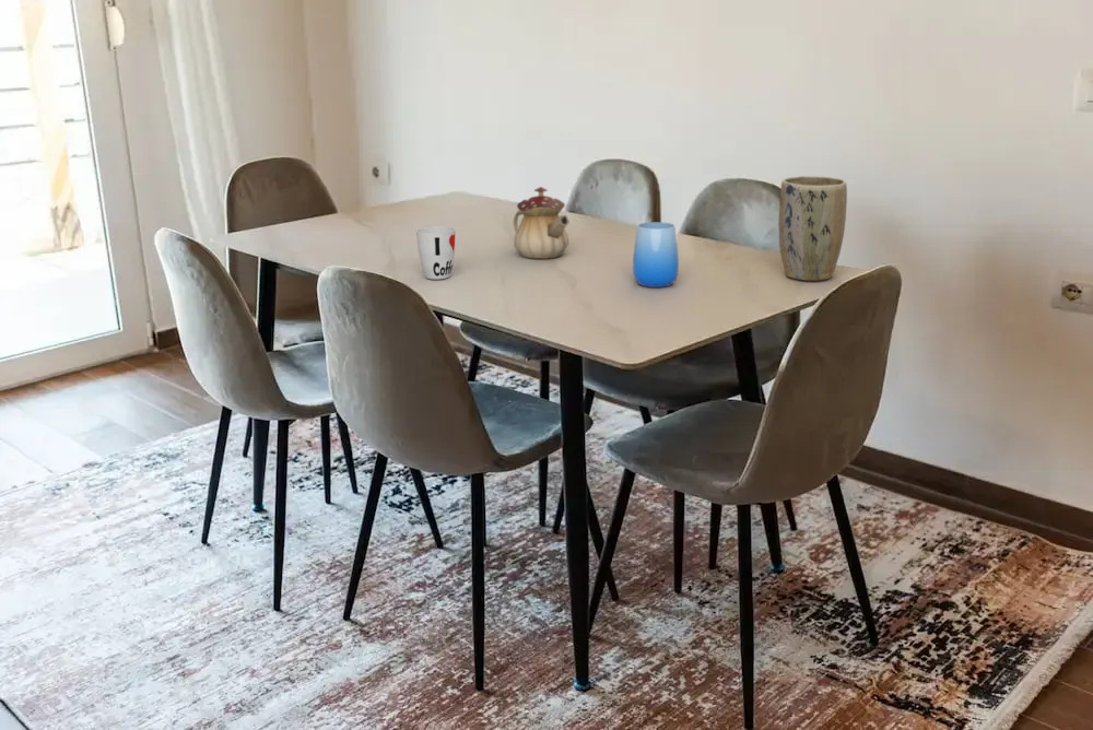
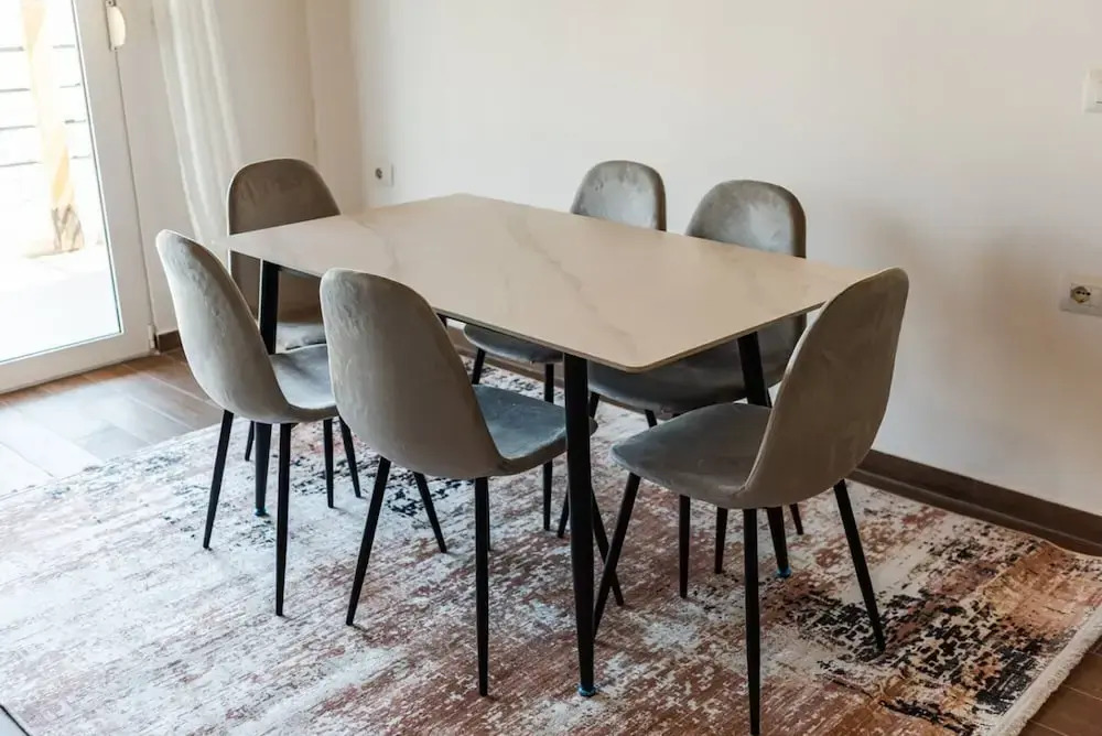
- cup [632,221,680,289]
- plant pot [777,175,848,282]
- cup [415,225,456,280]
- teapot [513,186,571,259]
